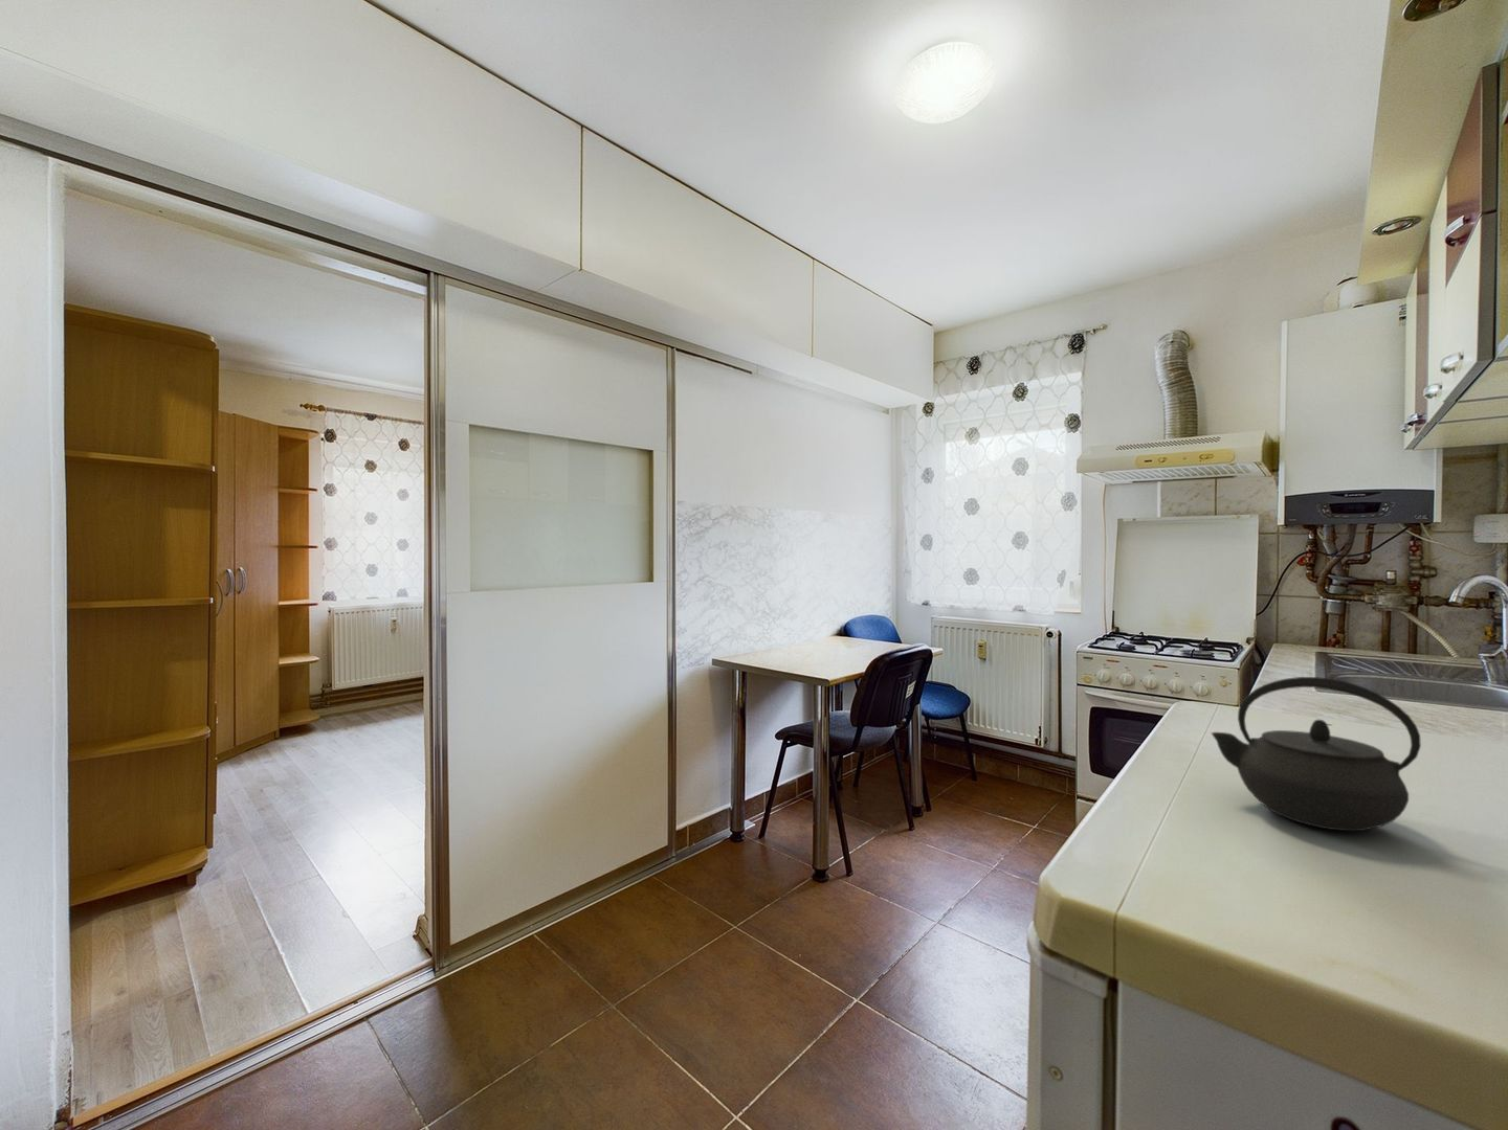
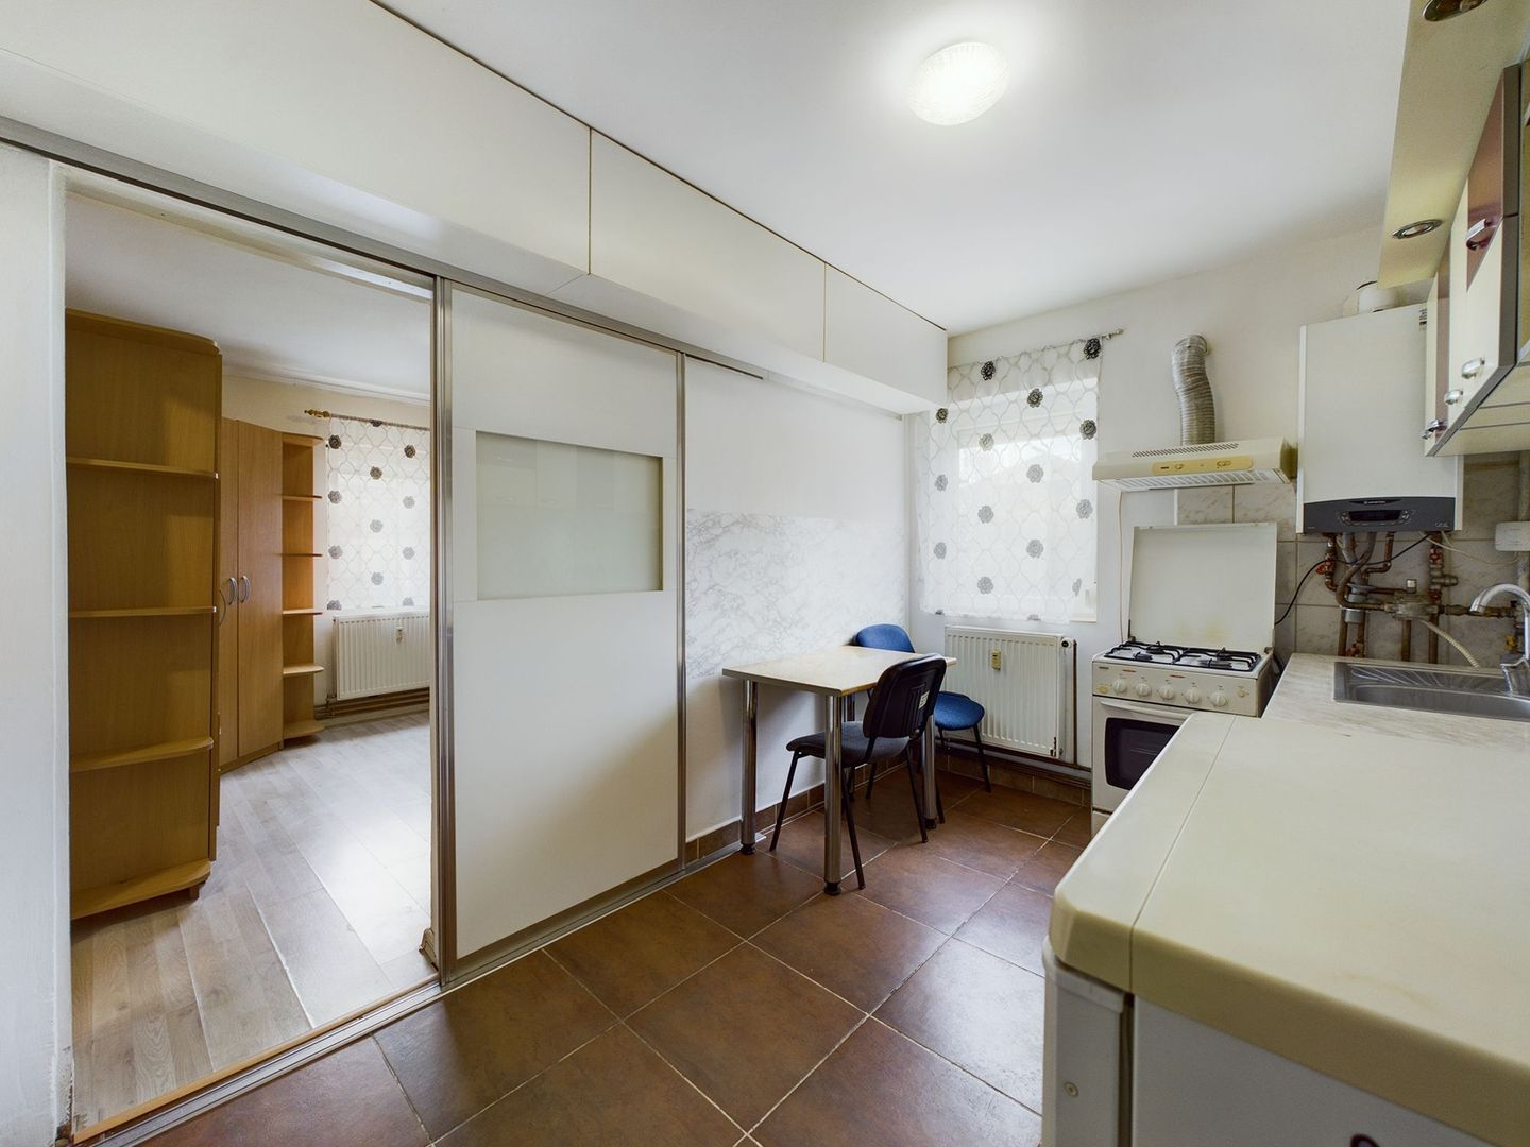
- kettle [1211,675,1423,832]
